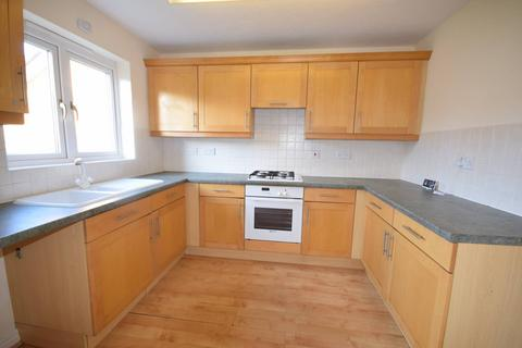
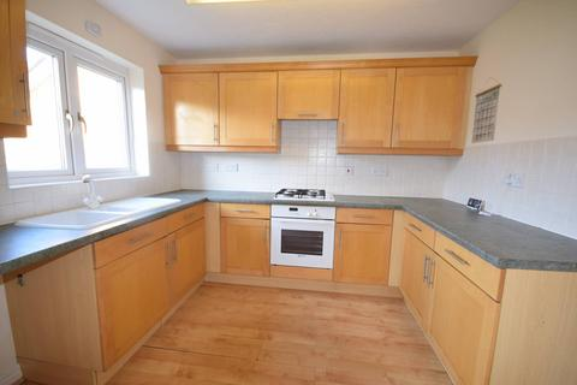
+ calendar [470,77,502,144]
